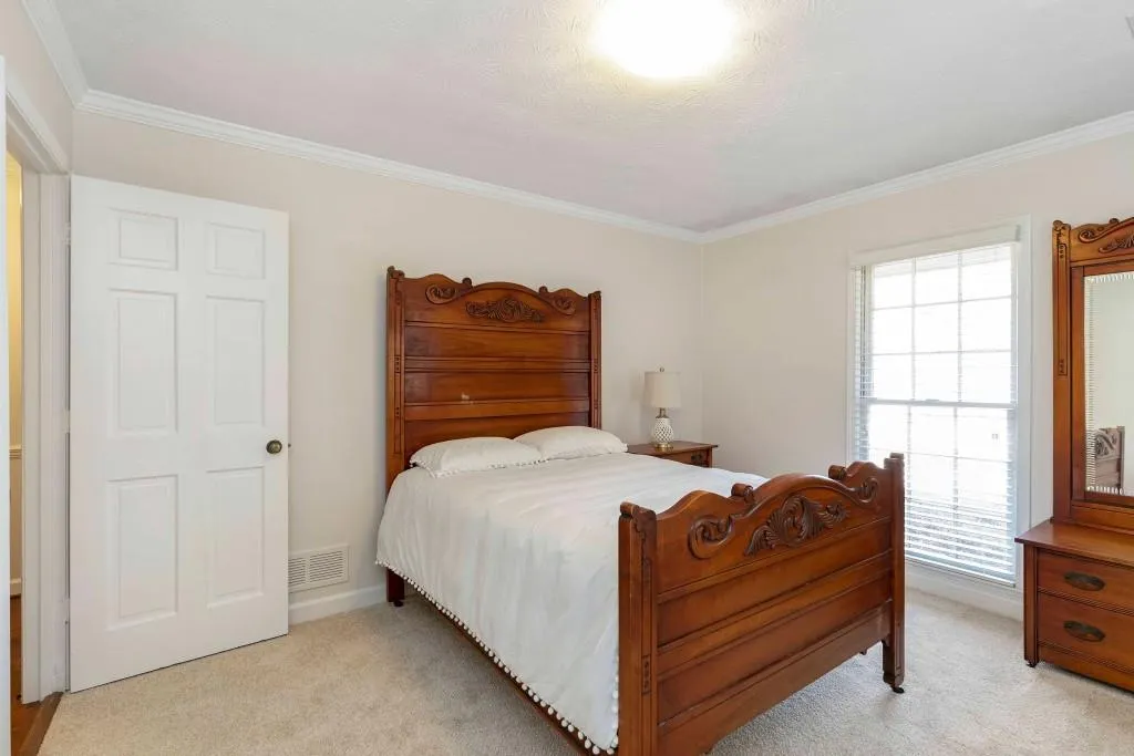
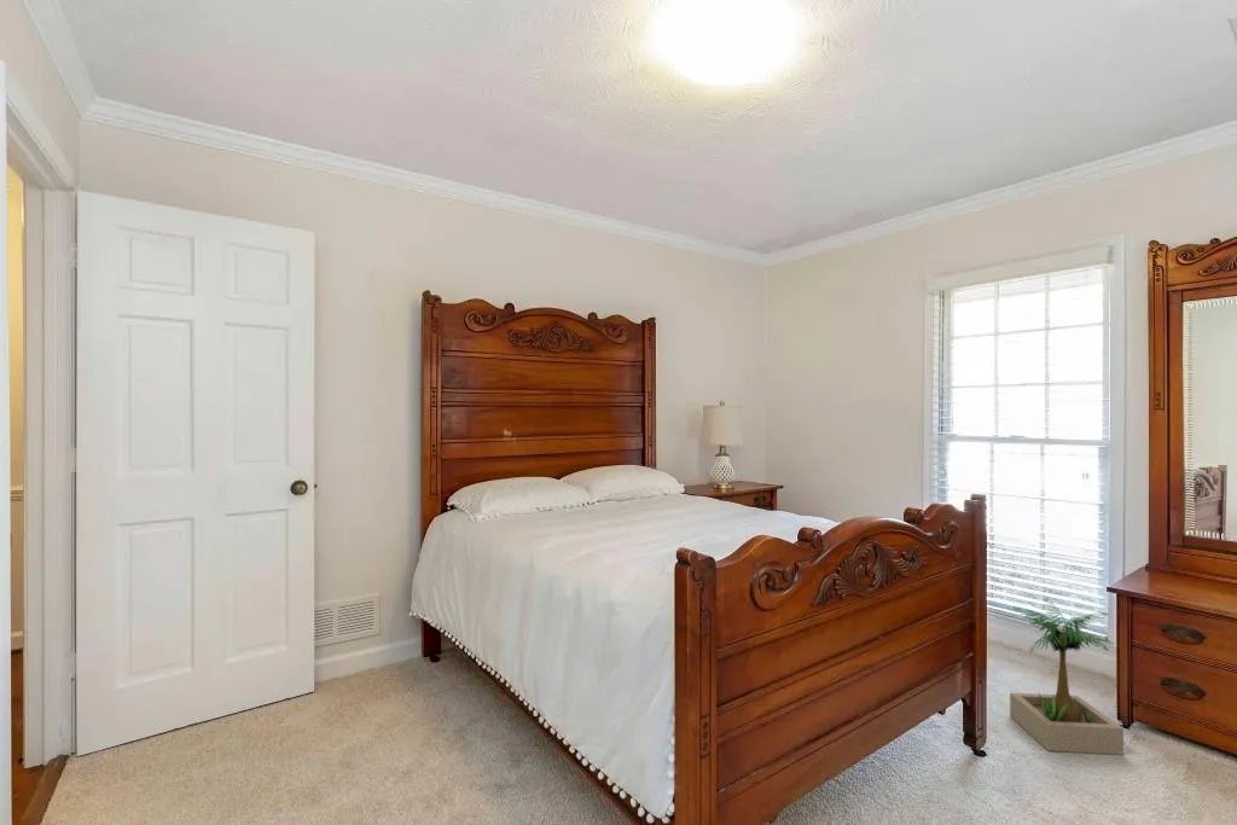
+ potted plant [1009,598,1125,756]
